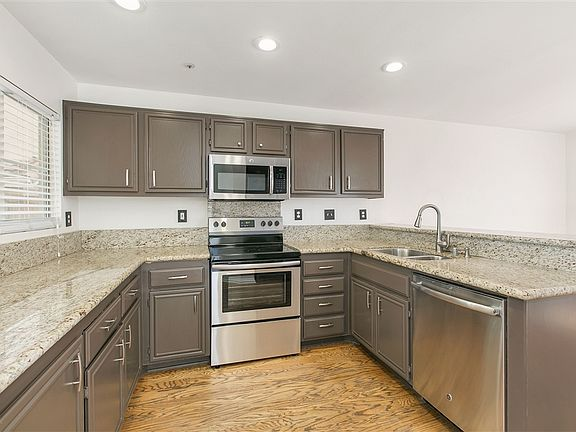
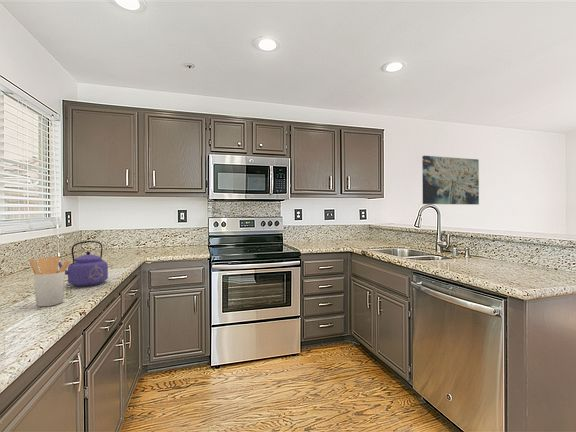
+ wall art [421,155,480,206]
+ utensil holder [29,256,72,307]
+ kettle [58,240,109,288]
